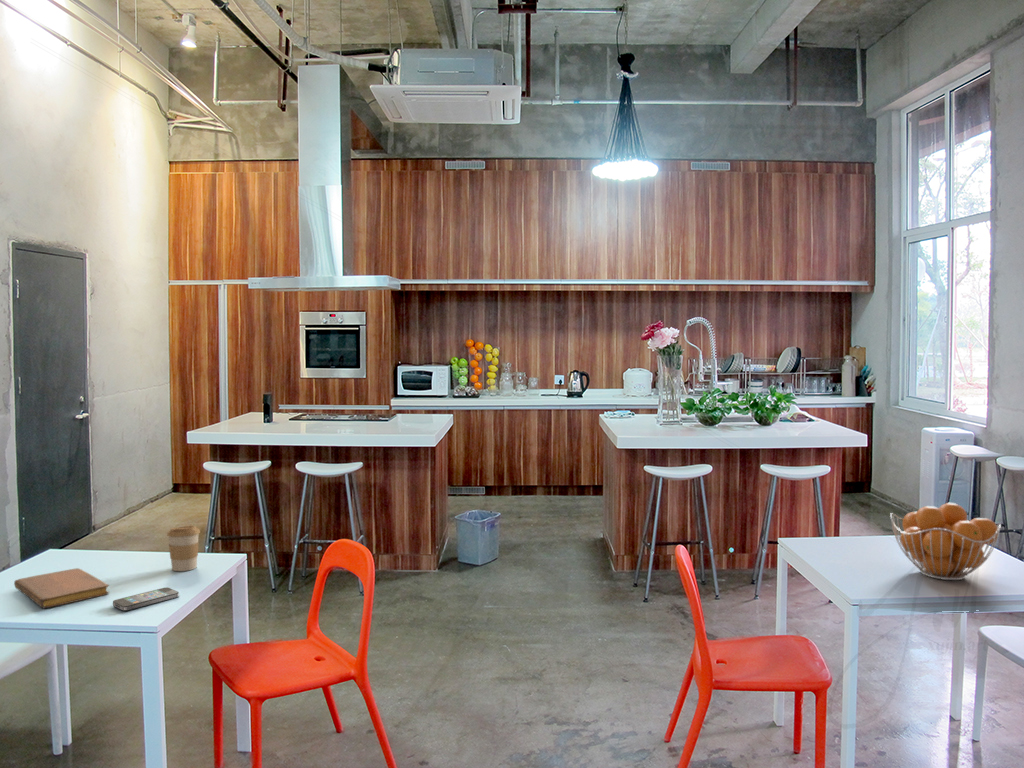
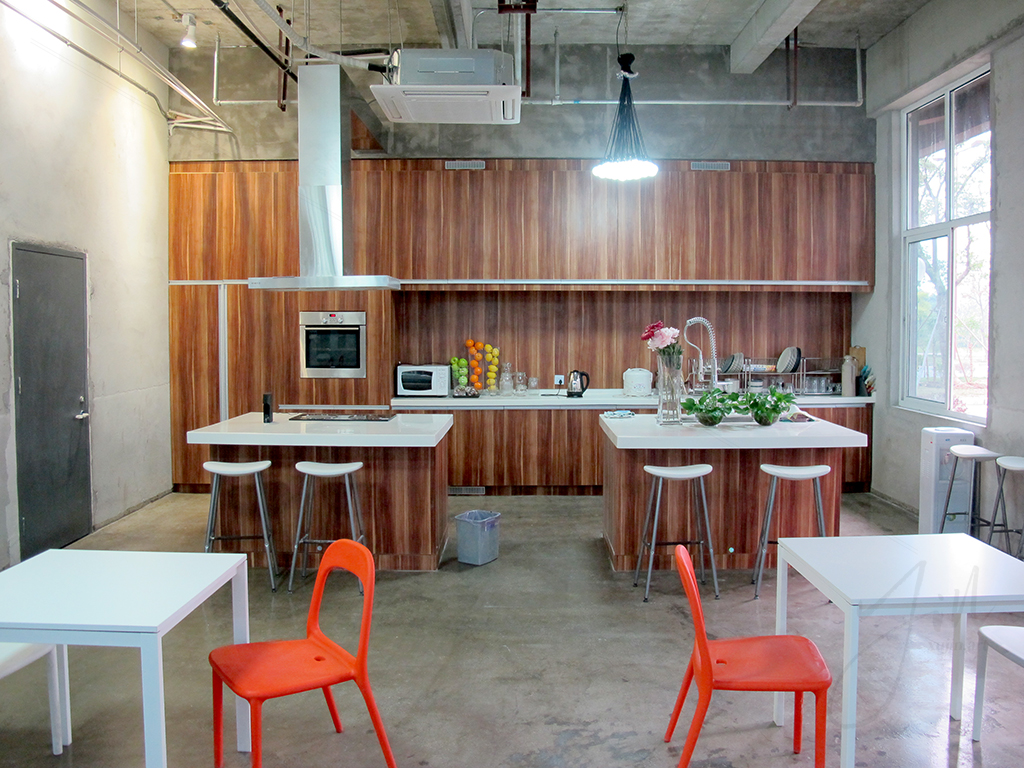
- coffee cup [166,525,201,572]
- notebook [13,567,110,609]
- smartphone [112,586,180,612]
- fruit basket [889,502,1002,581]
